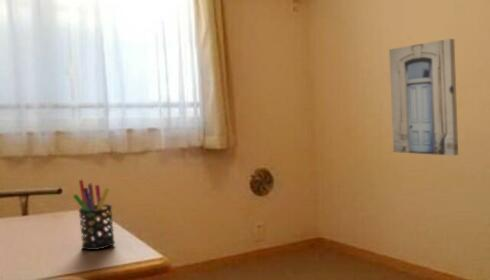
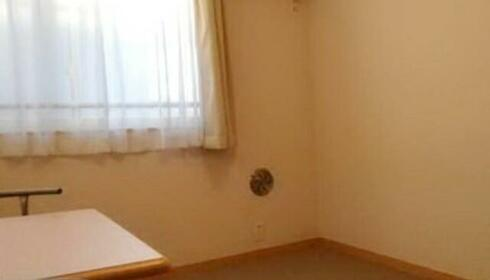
- wall art [388,38,459,157]
- pen holder [72,179,116,251]
